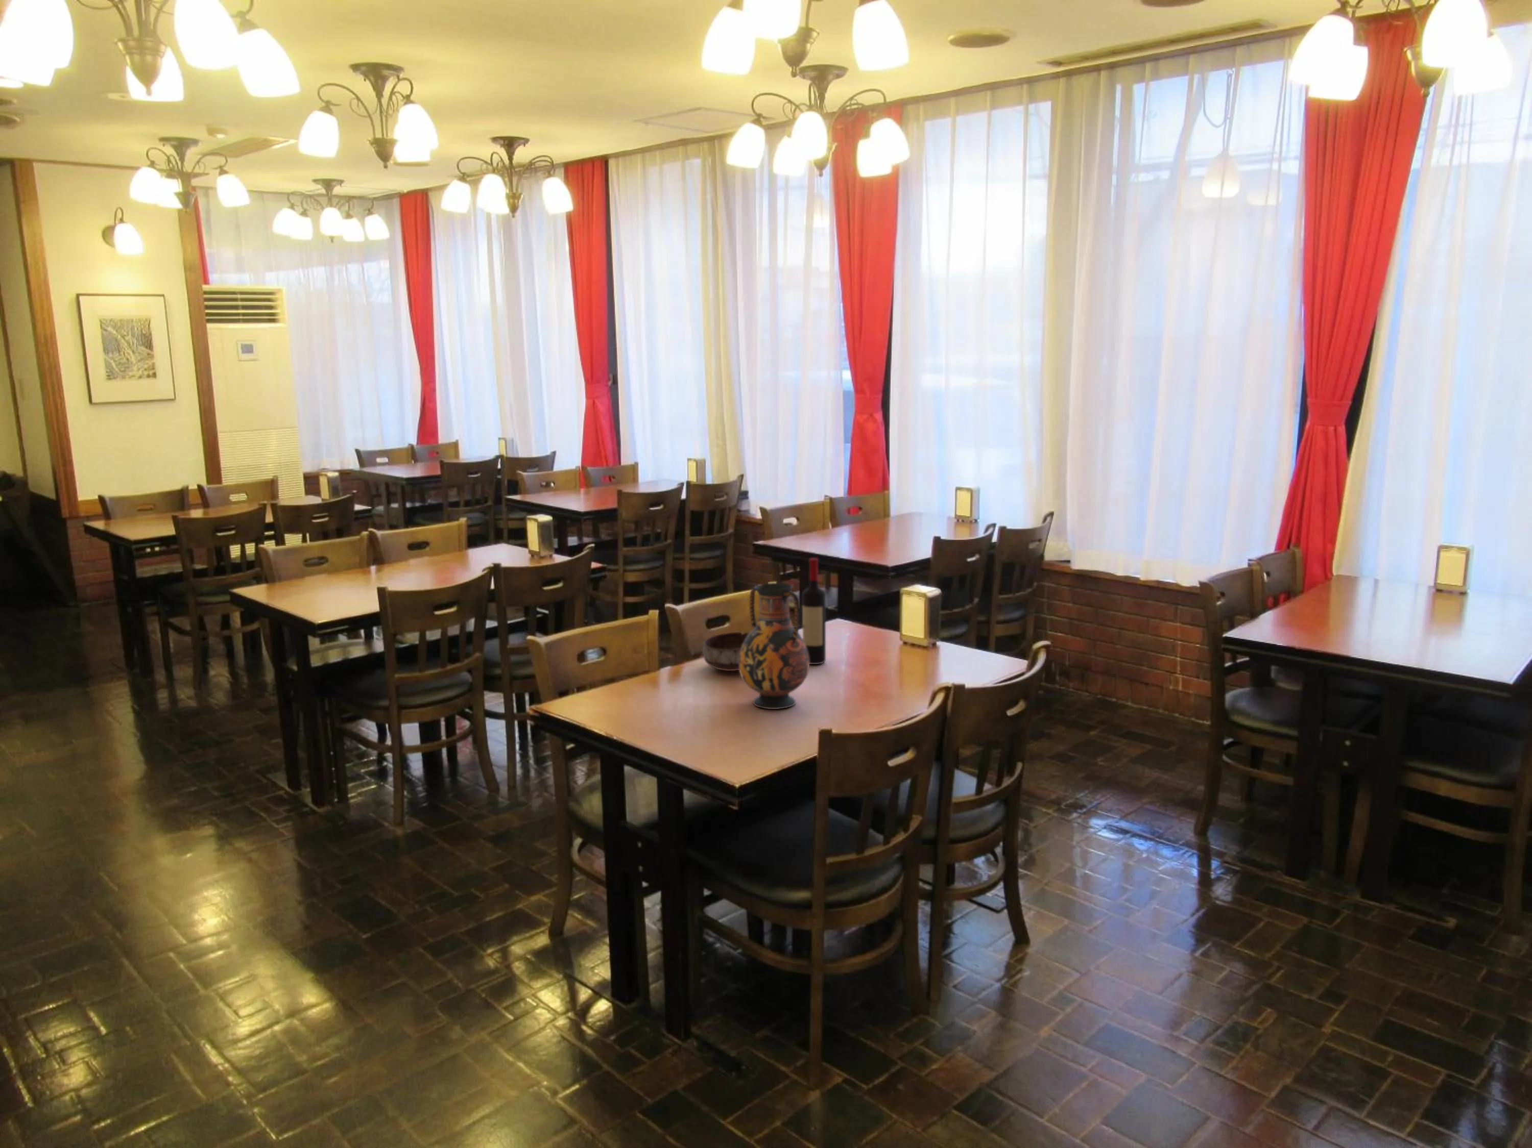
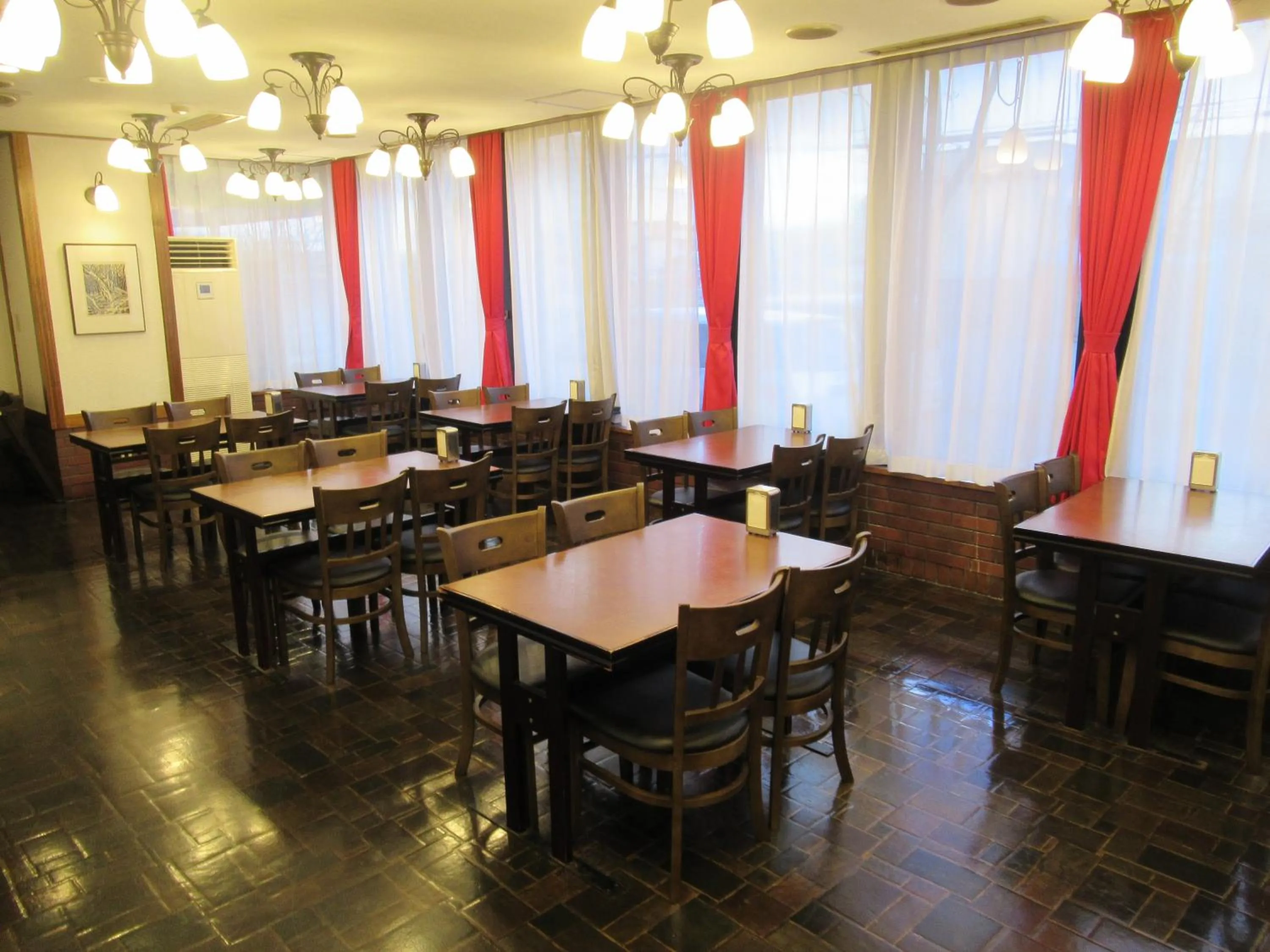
- bowl [702,632,749,672]
- wine bottle [802,557,826,664]
- vase [738,582,809,710]
